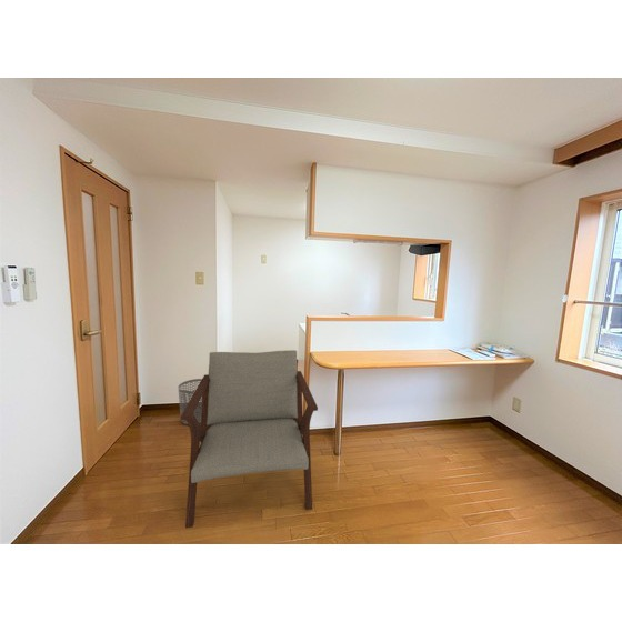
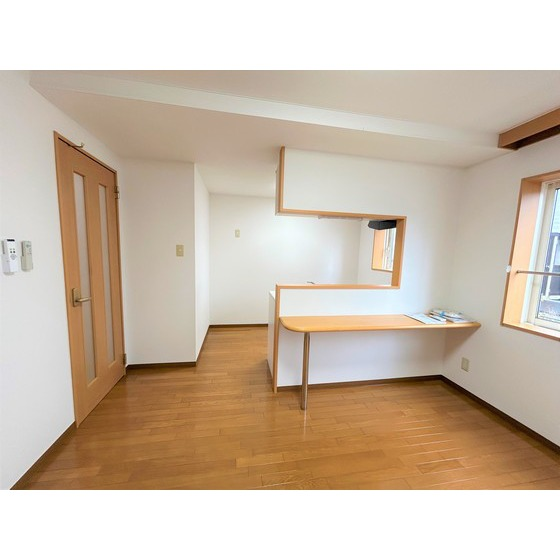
- waste bin [178,378,202,425]
- lounge chair [179,349,319,529]
